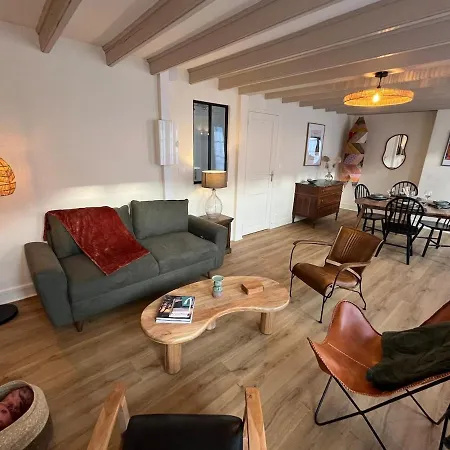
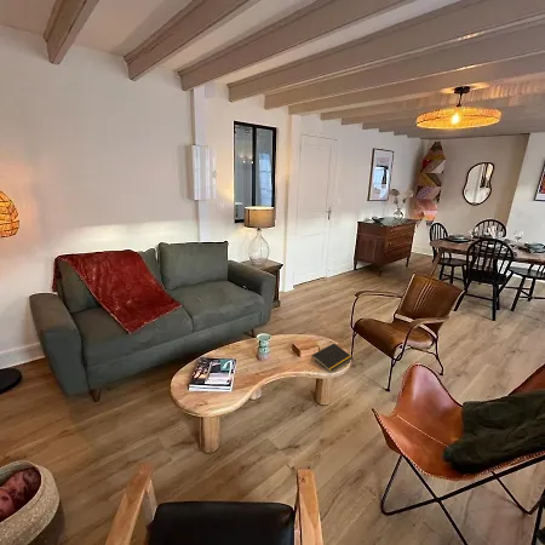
+ notepad [310,343,354,373]
